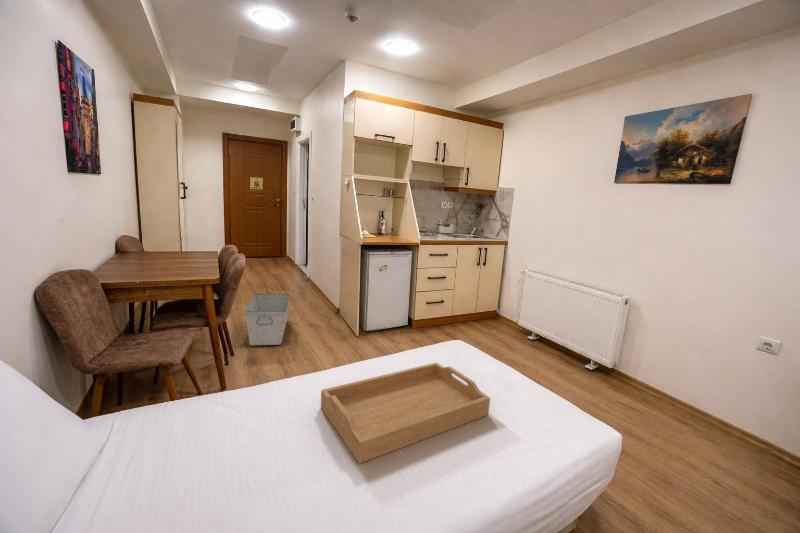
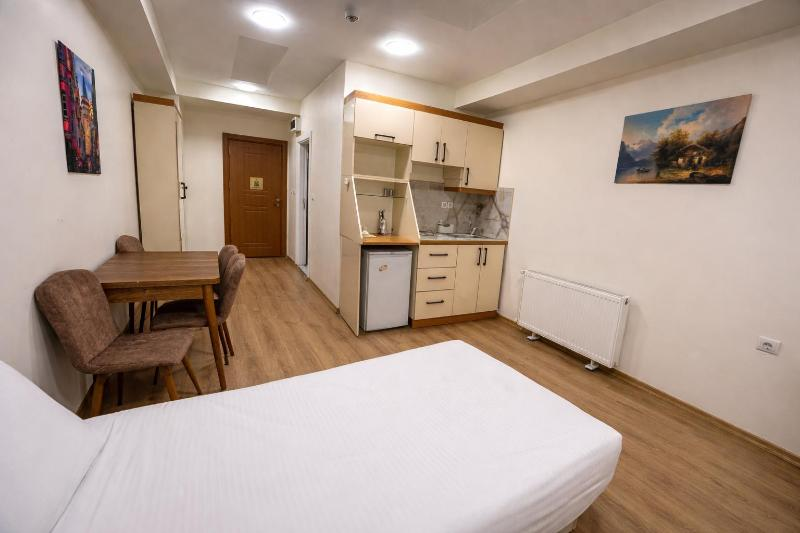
- serving tray [320,361,491,465]
- storage bin [243,293,292,346]
